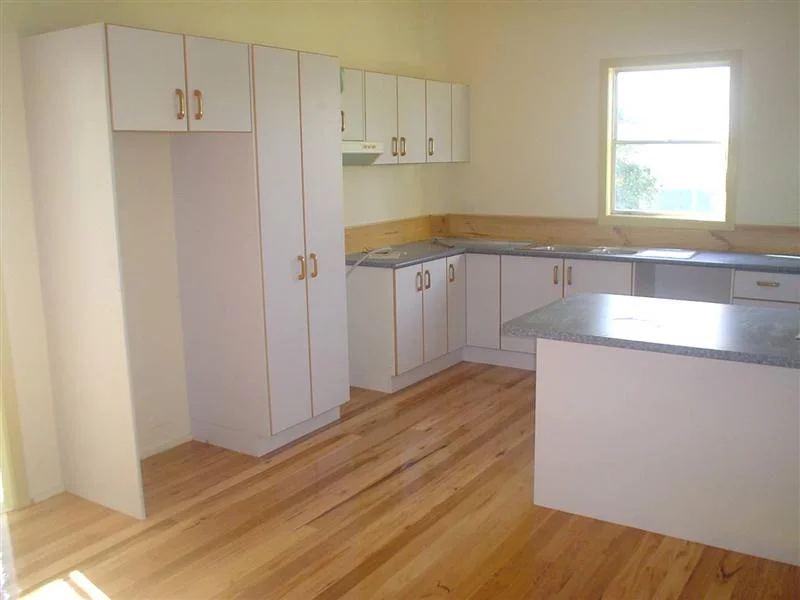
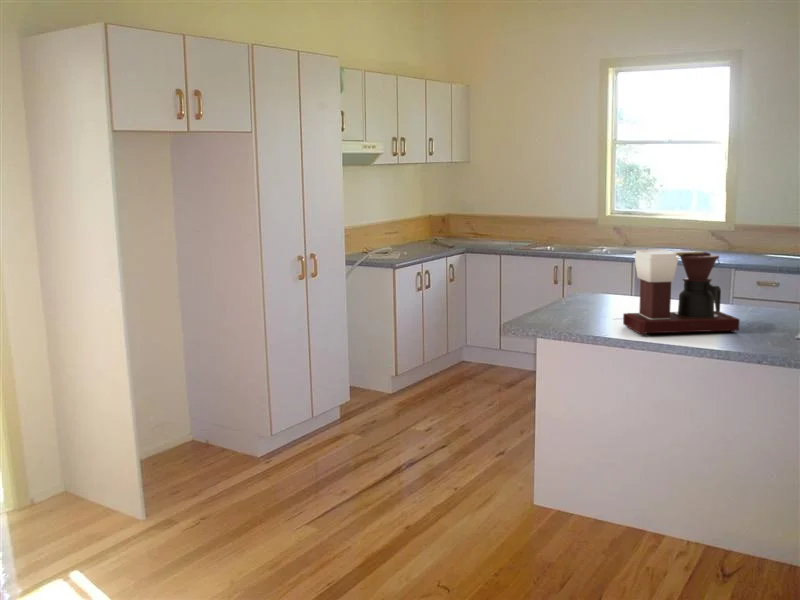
+ coffee maker [622,249,741,336]
